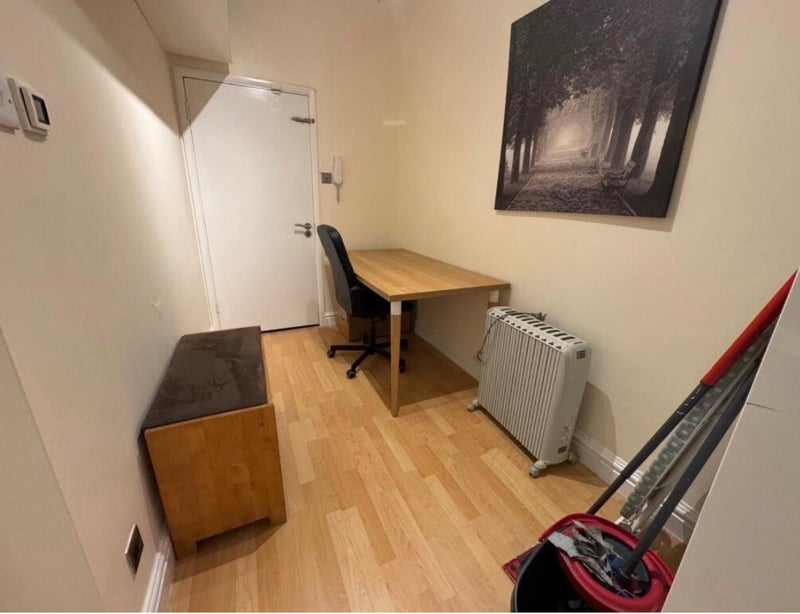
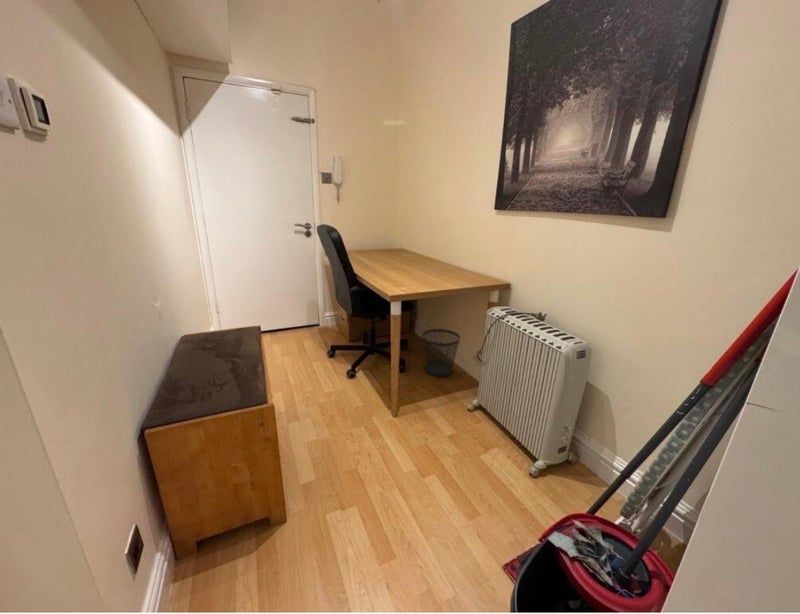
+ wastebasket [421,328,461,377]
